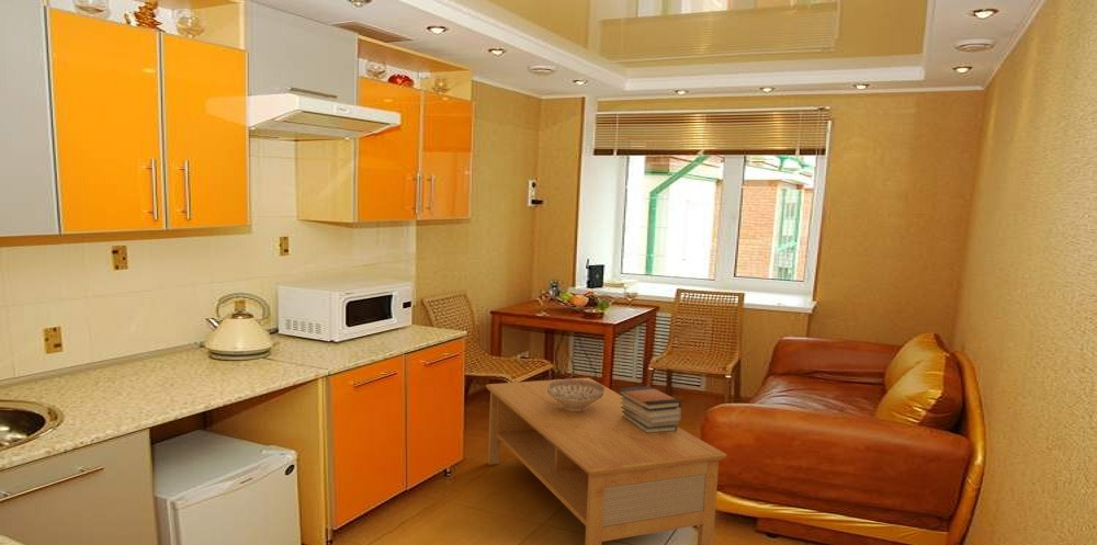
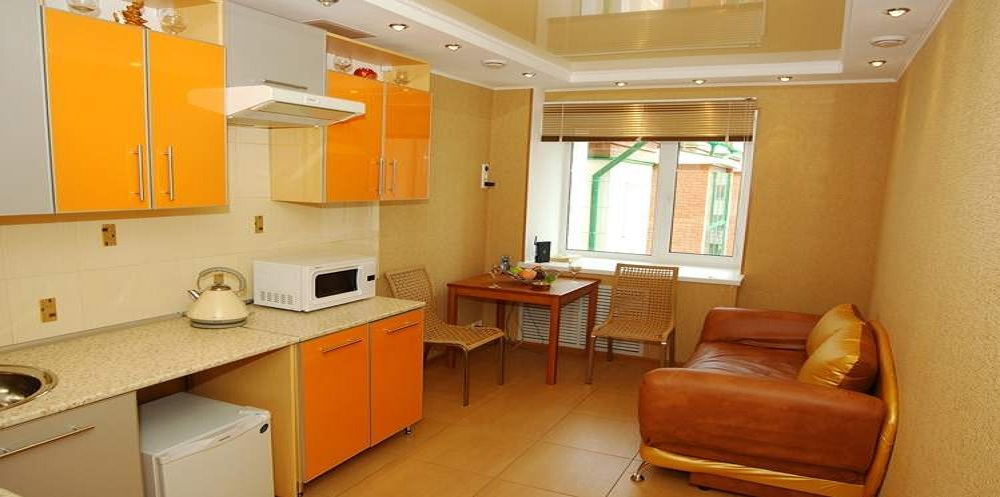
- book stack [618,385,682,433]
- coffee table [485,376,728,545]
- decorative bowl [547,378,604,411]
